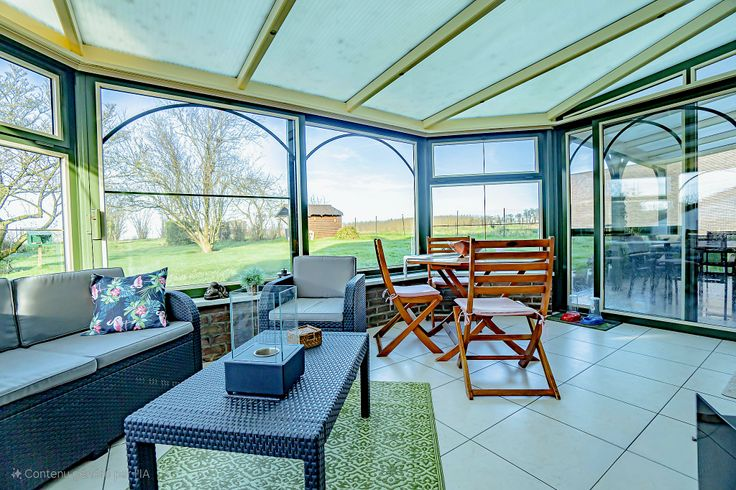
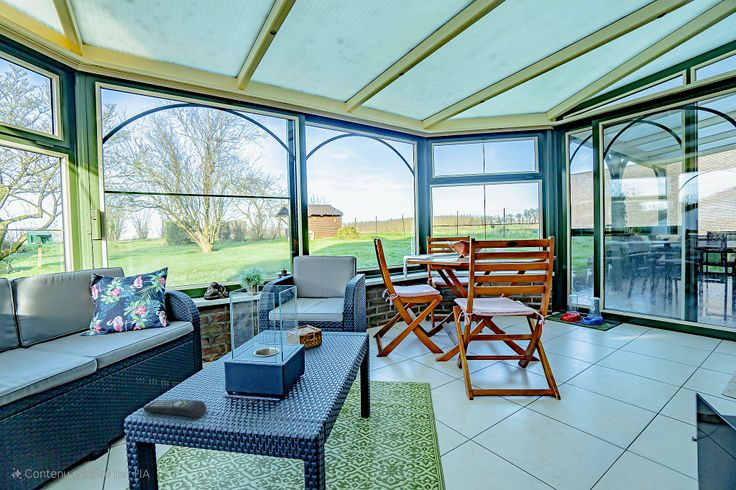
+ remote control [142,399,208,420]
